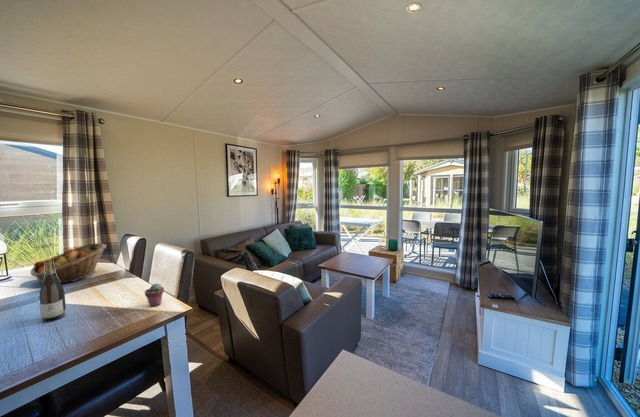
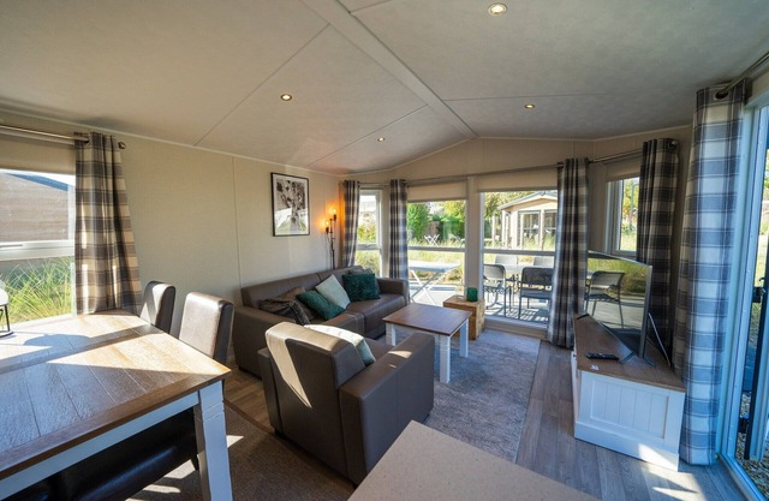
- potted succulent [144,282,165,308]
- fruit basket [29,242,108,284]
- wine bottle [38,258,67,323]
